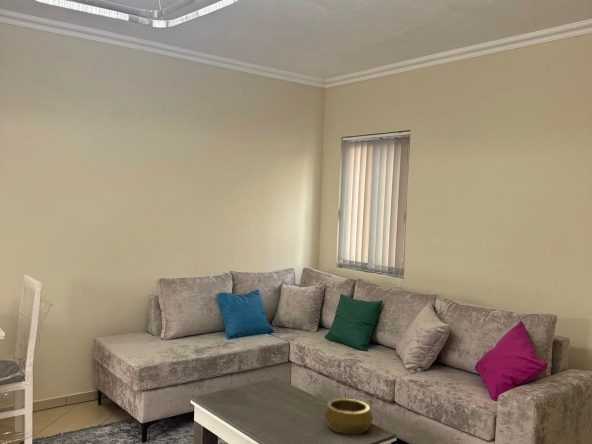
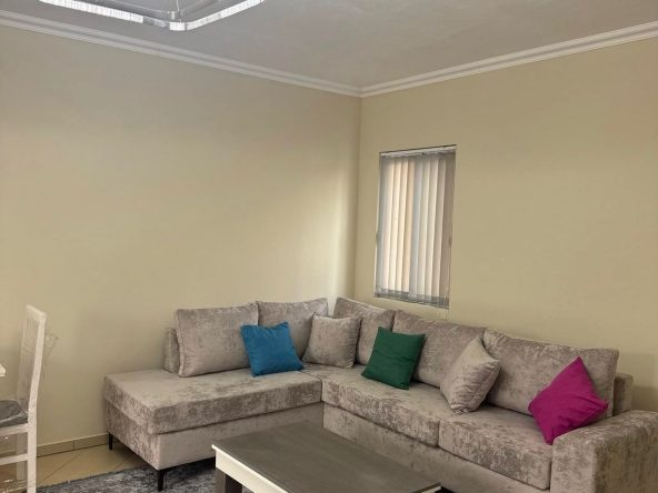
- decorative bowl [322,398,374,435]
